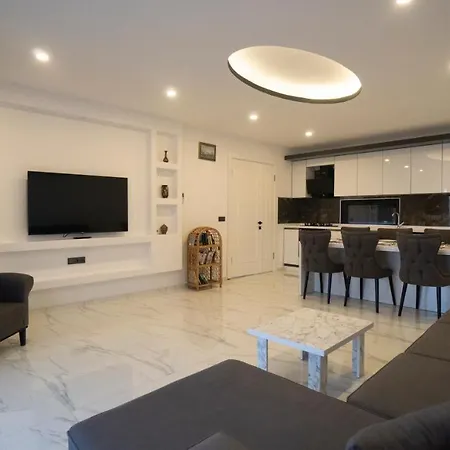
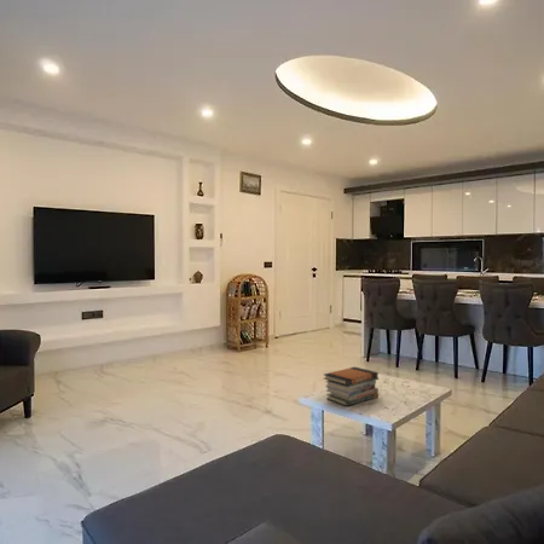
+ book stack [323,366,380,407]
